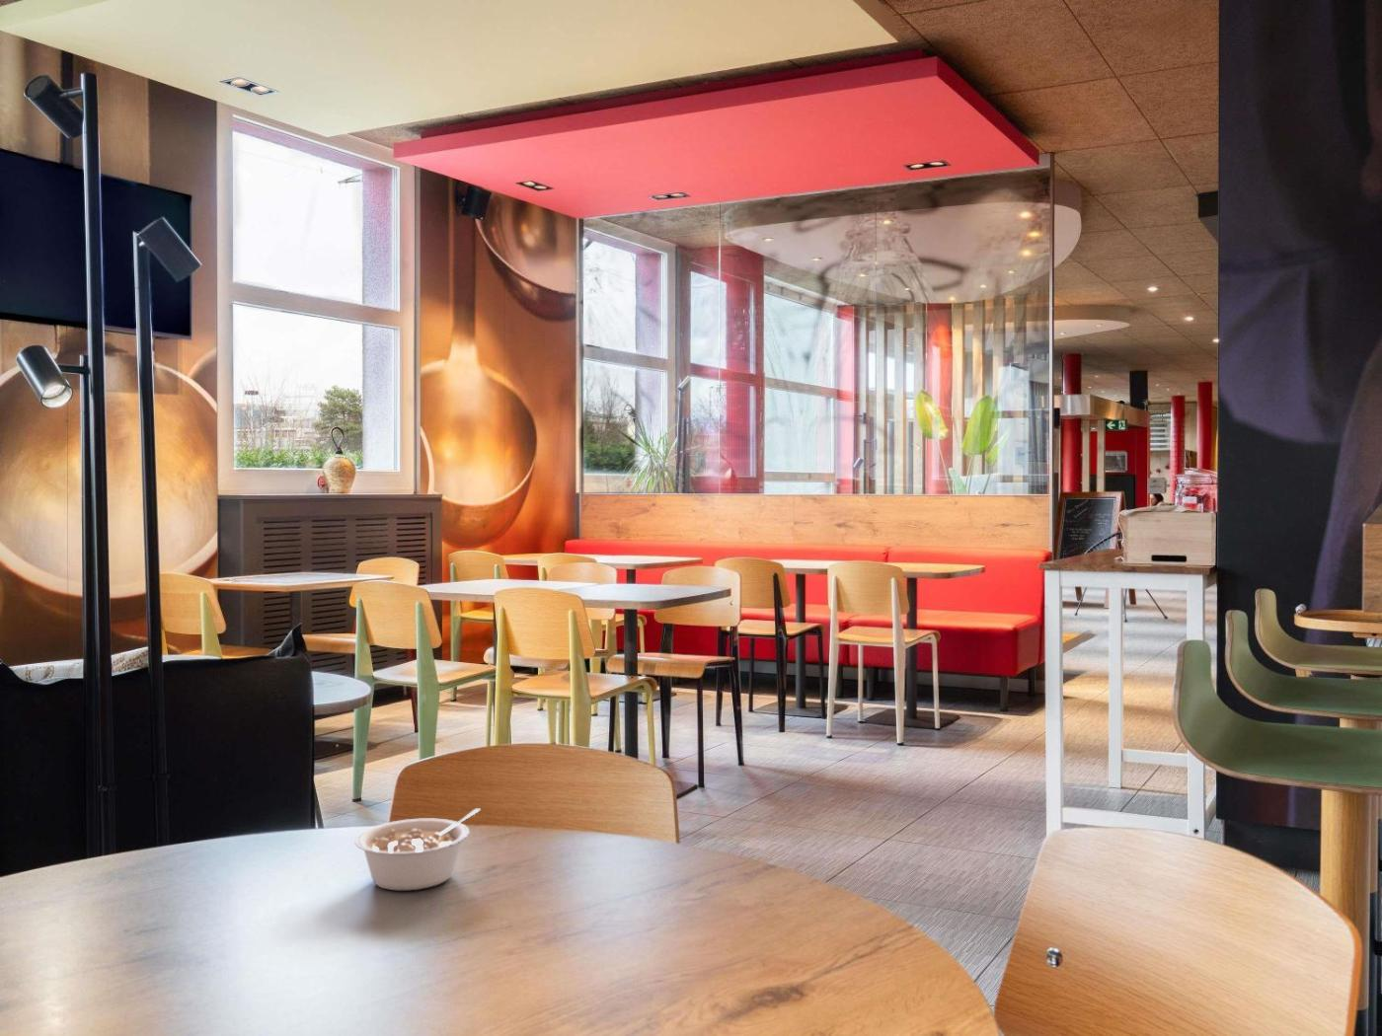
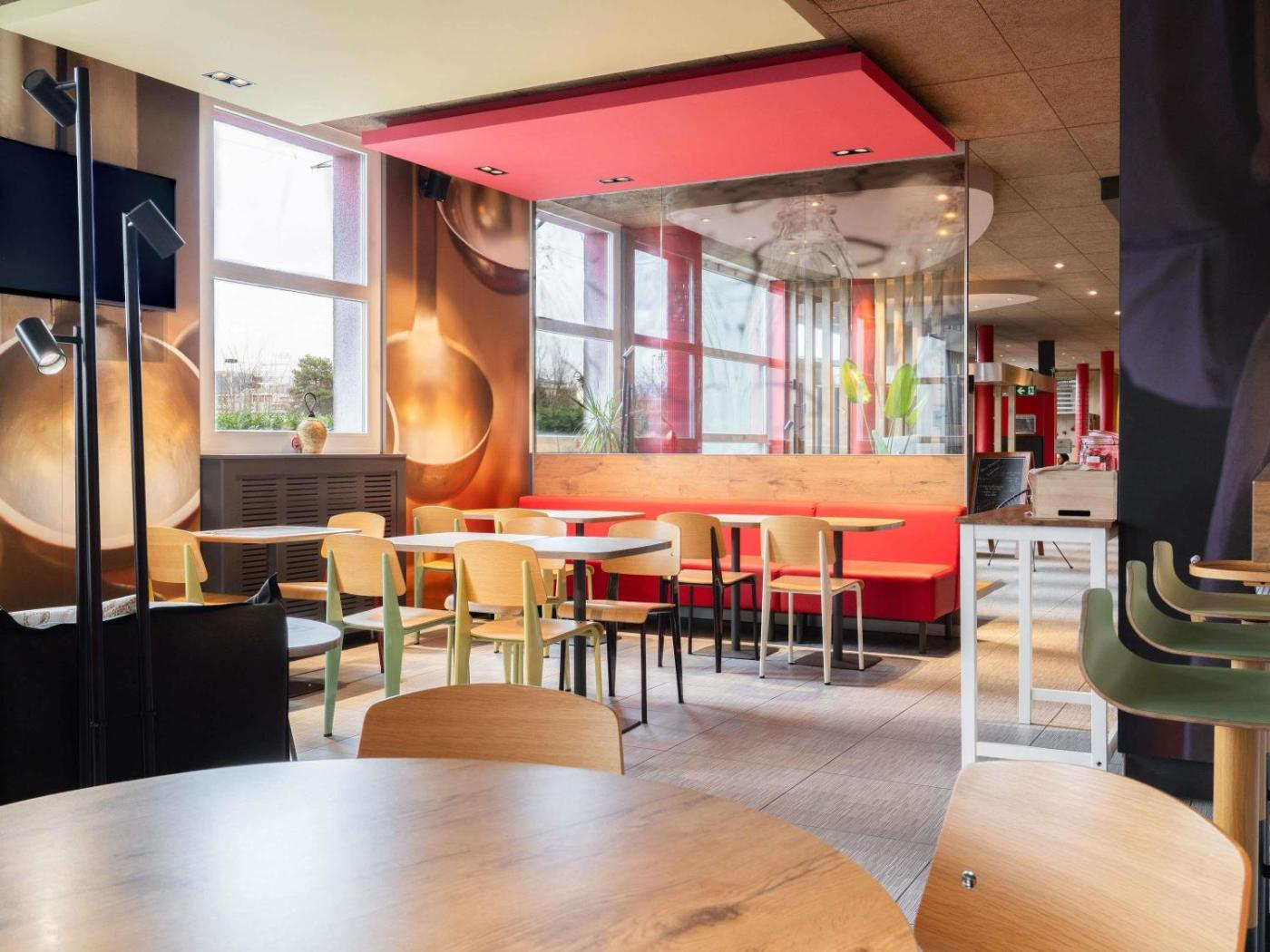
- legume [355,807,482,891]
